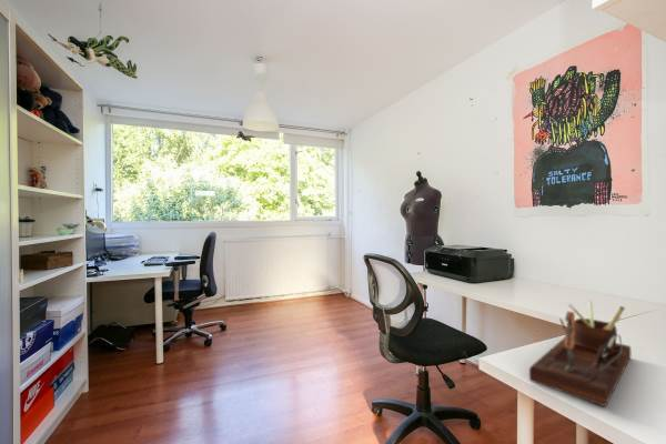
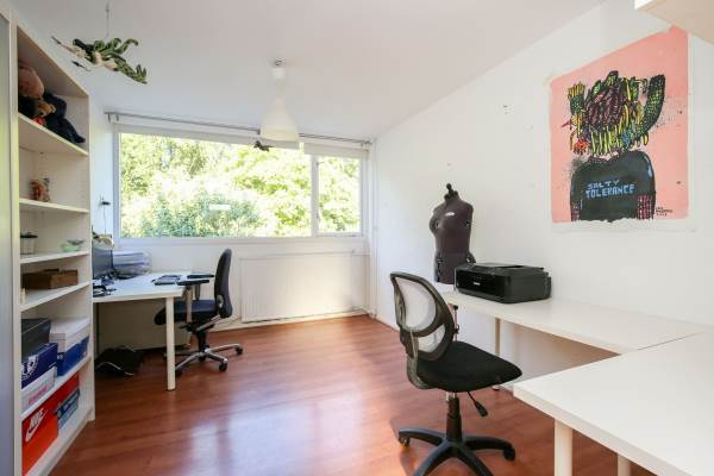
- desk organizer [528,300,632,407]
